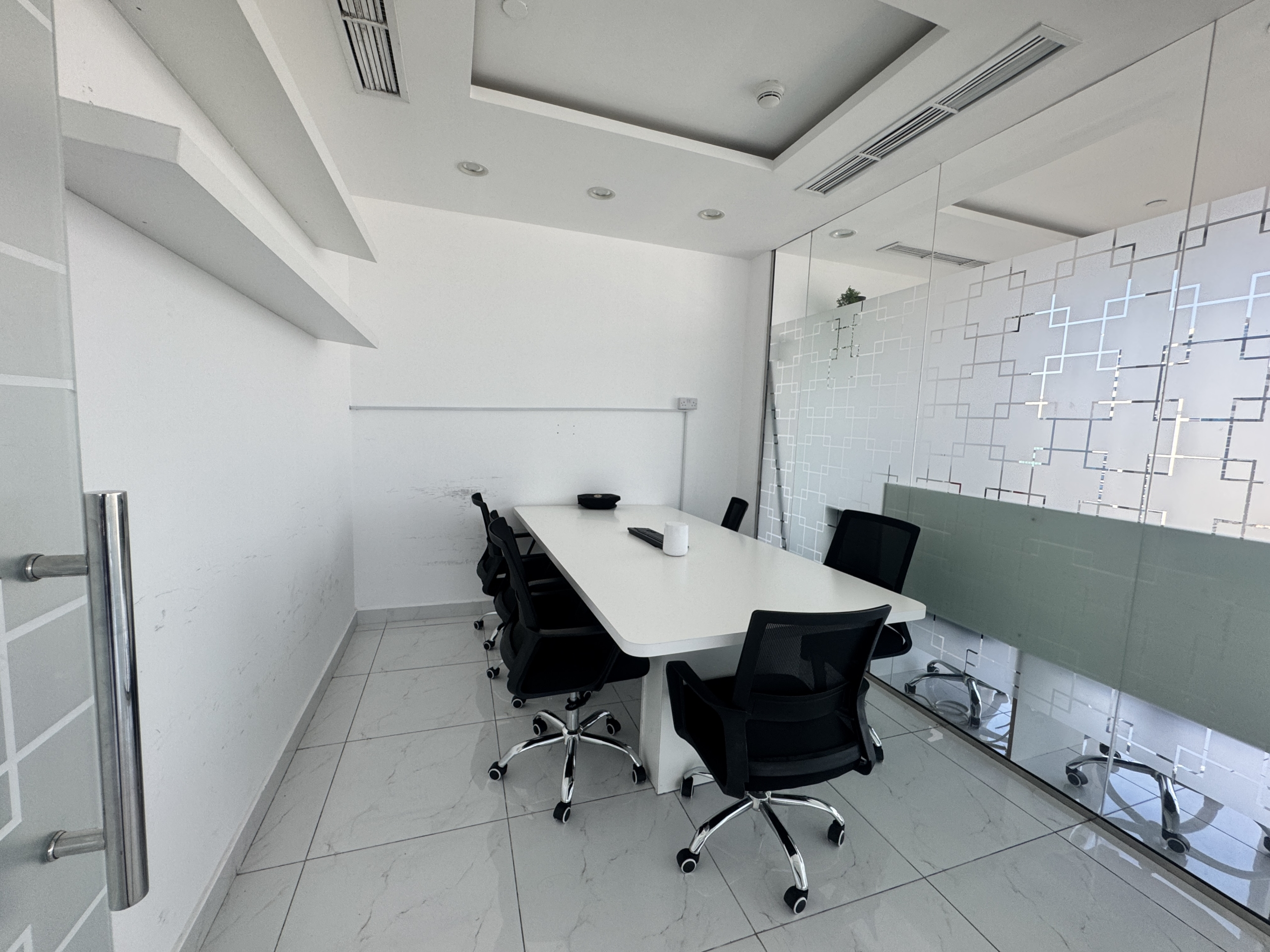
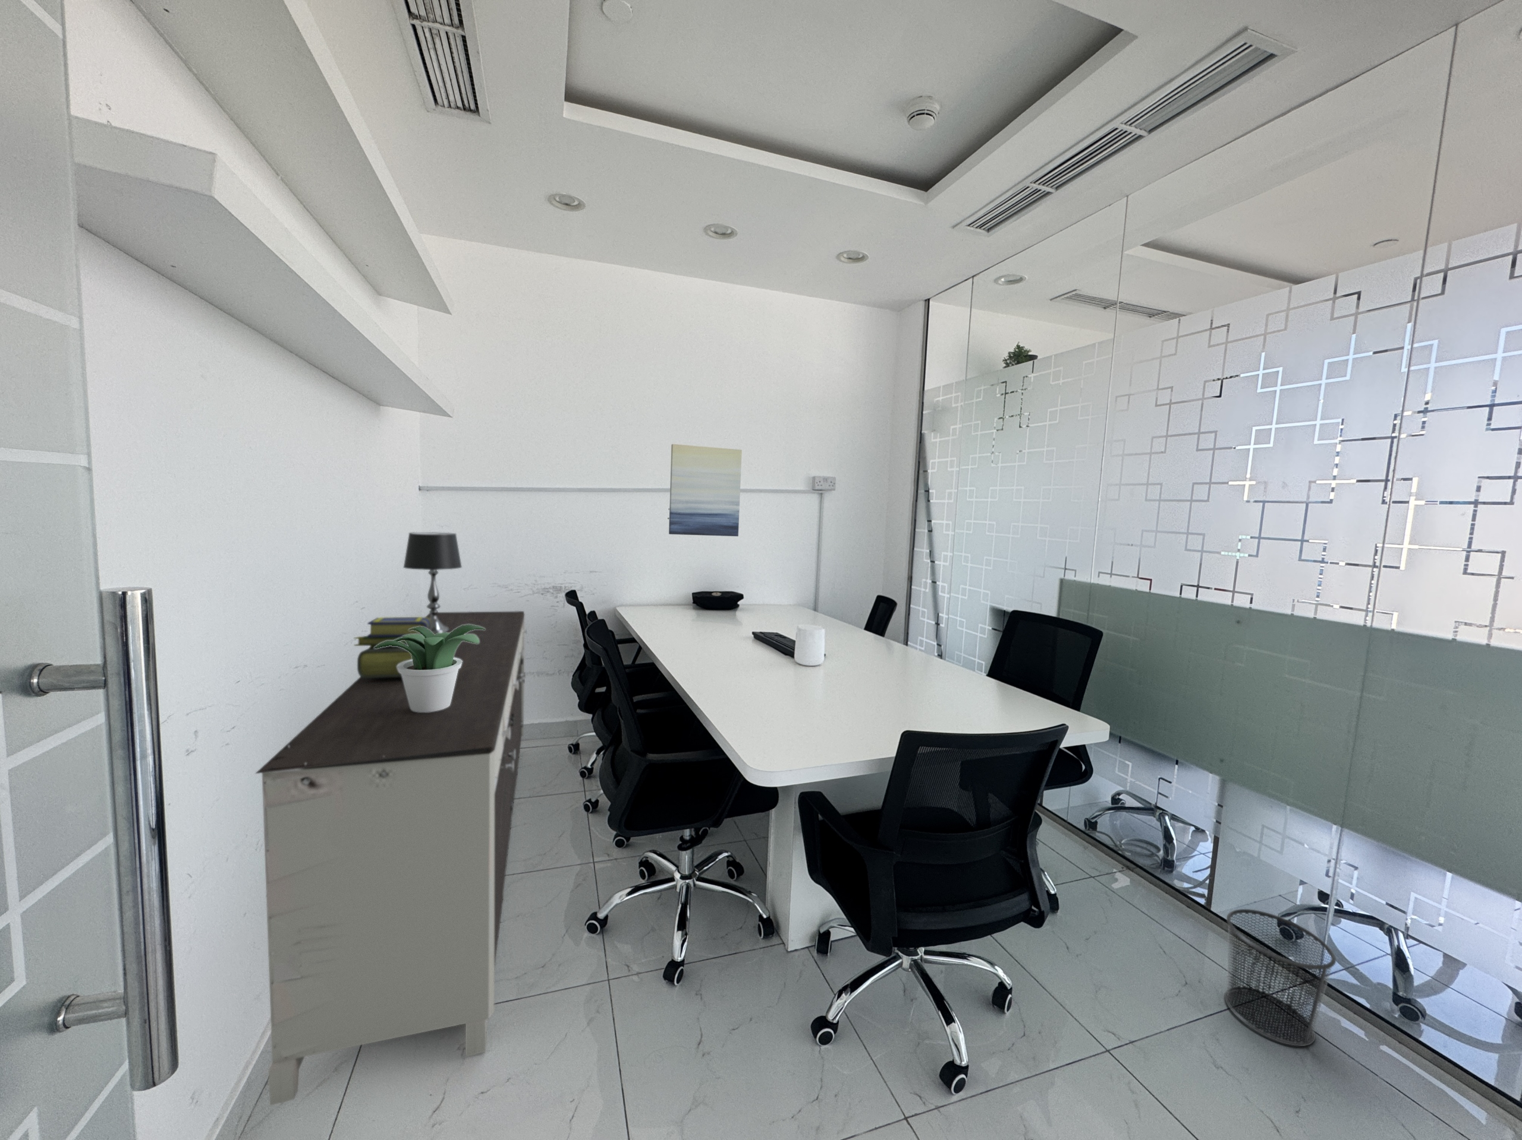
+ potted plant [375,625,485,712]
+ waste bin [1224,909,1336,1047]
+ wall art [669,443,743,536]
+ sideboard [254,611,529,1106]
+ stack of books [354,617,435,678]
+ table lamp [403,532,463,635]
